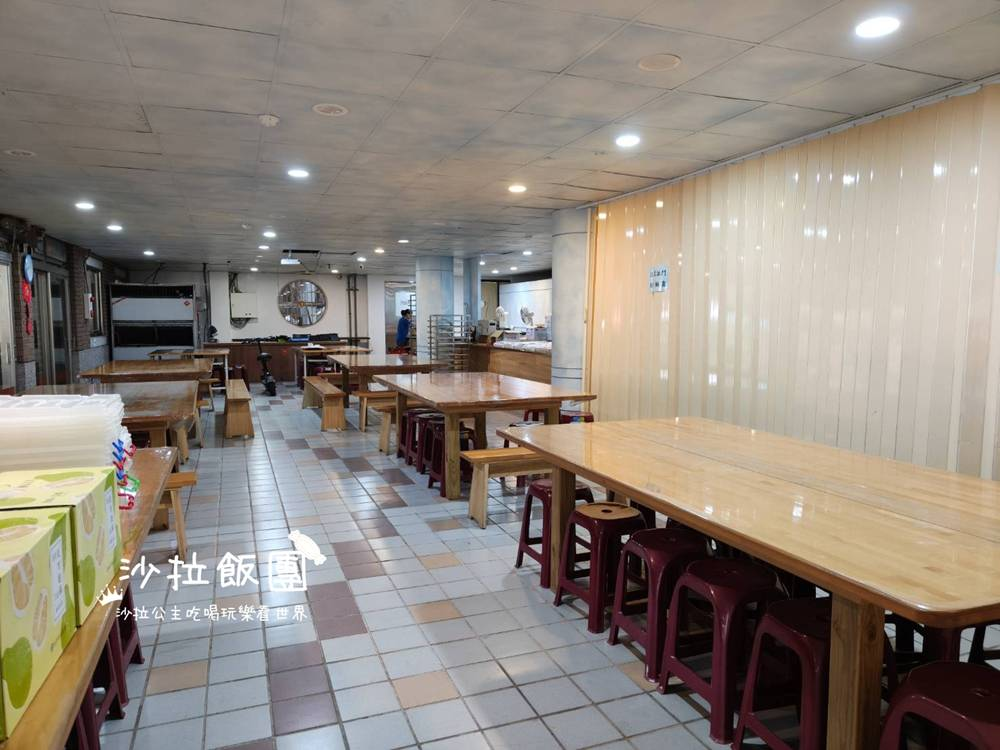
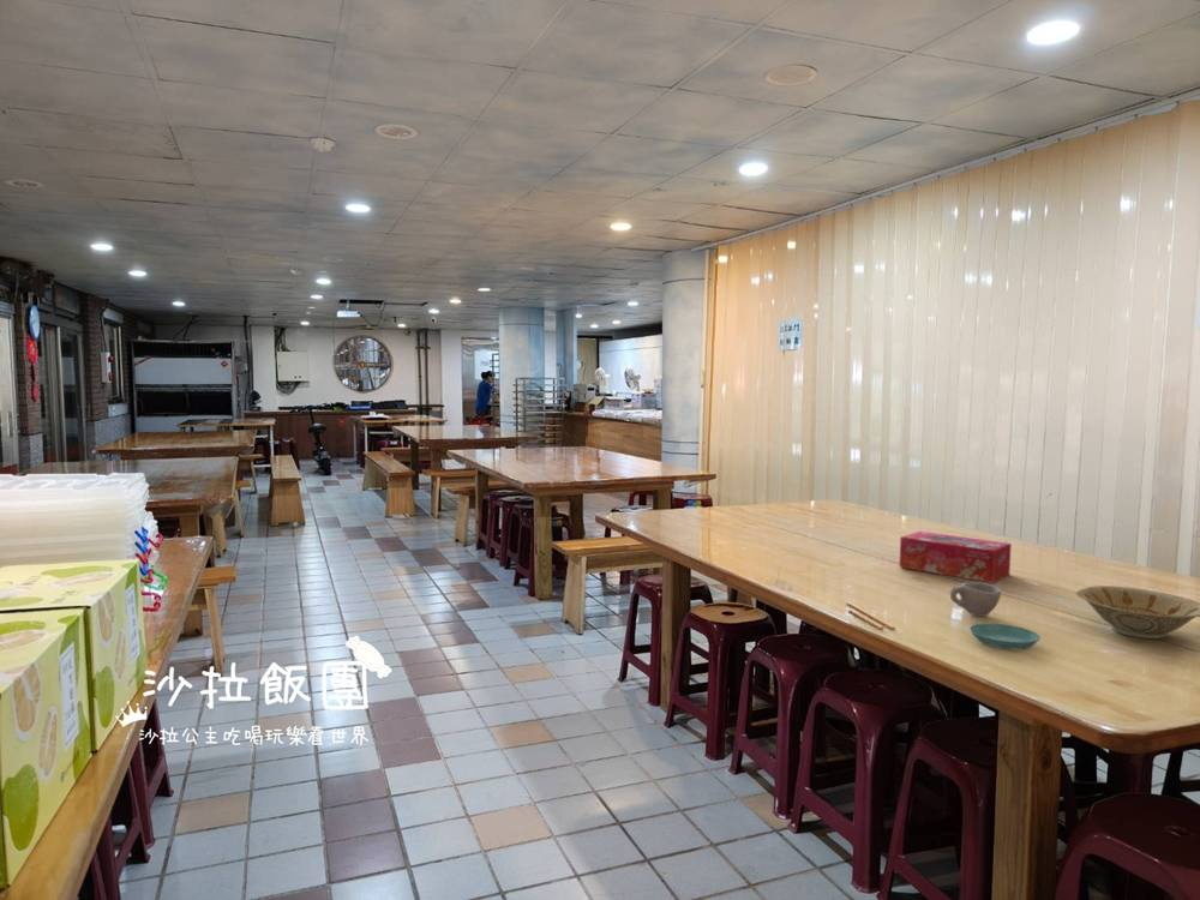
+ saucer [968,622,1042,652]
+ chopsticks [845,600,896,630]
+ bowl [1075,584,1200,640]
+ tissue box [899,530,1013,584]
+ cup [949,581,1002,618]
